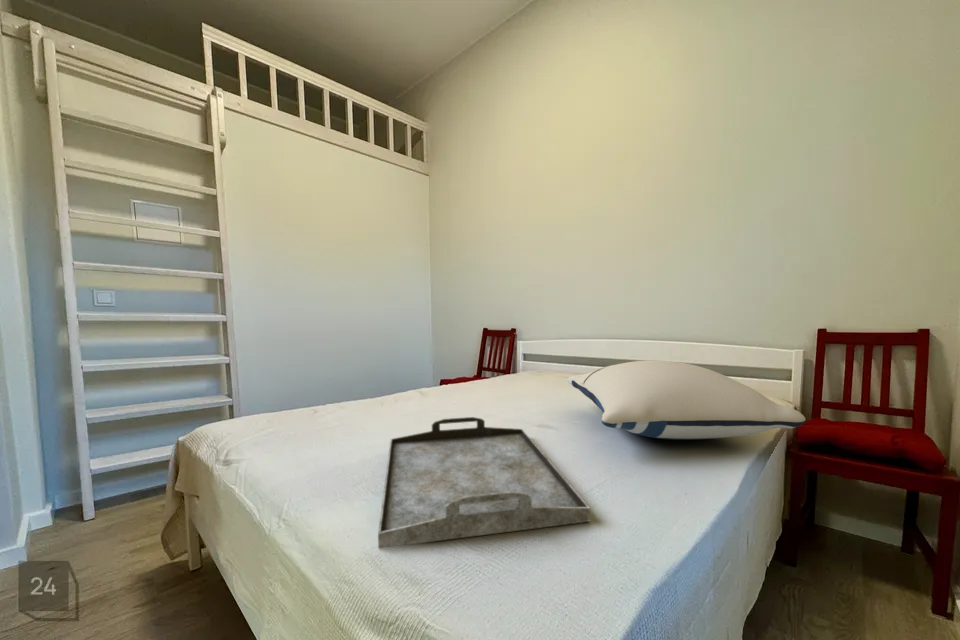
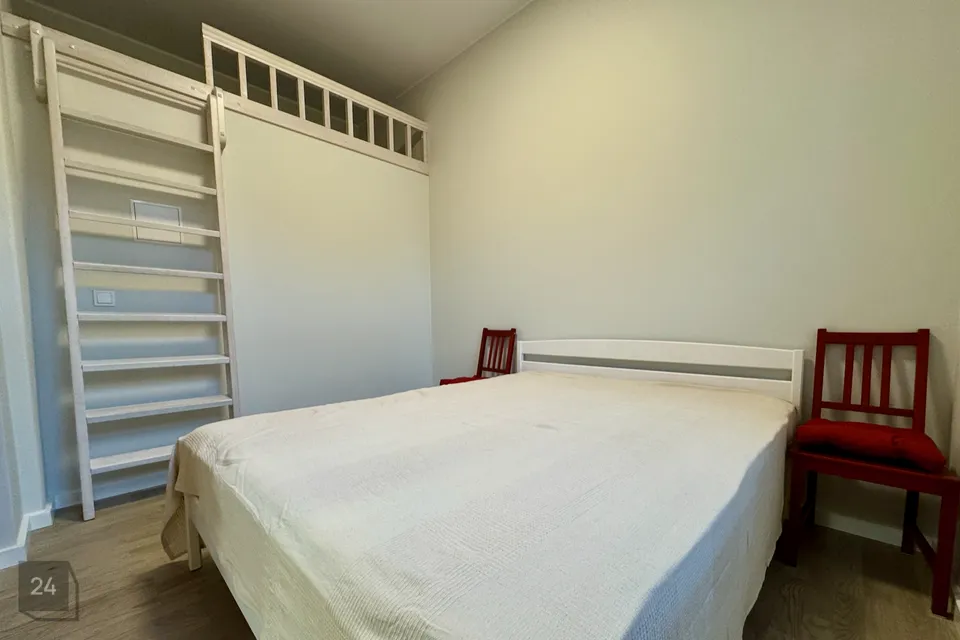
- serving tray [377,416,591,549]
- pillow [567,359,806,441]
